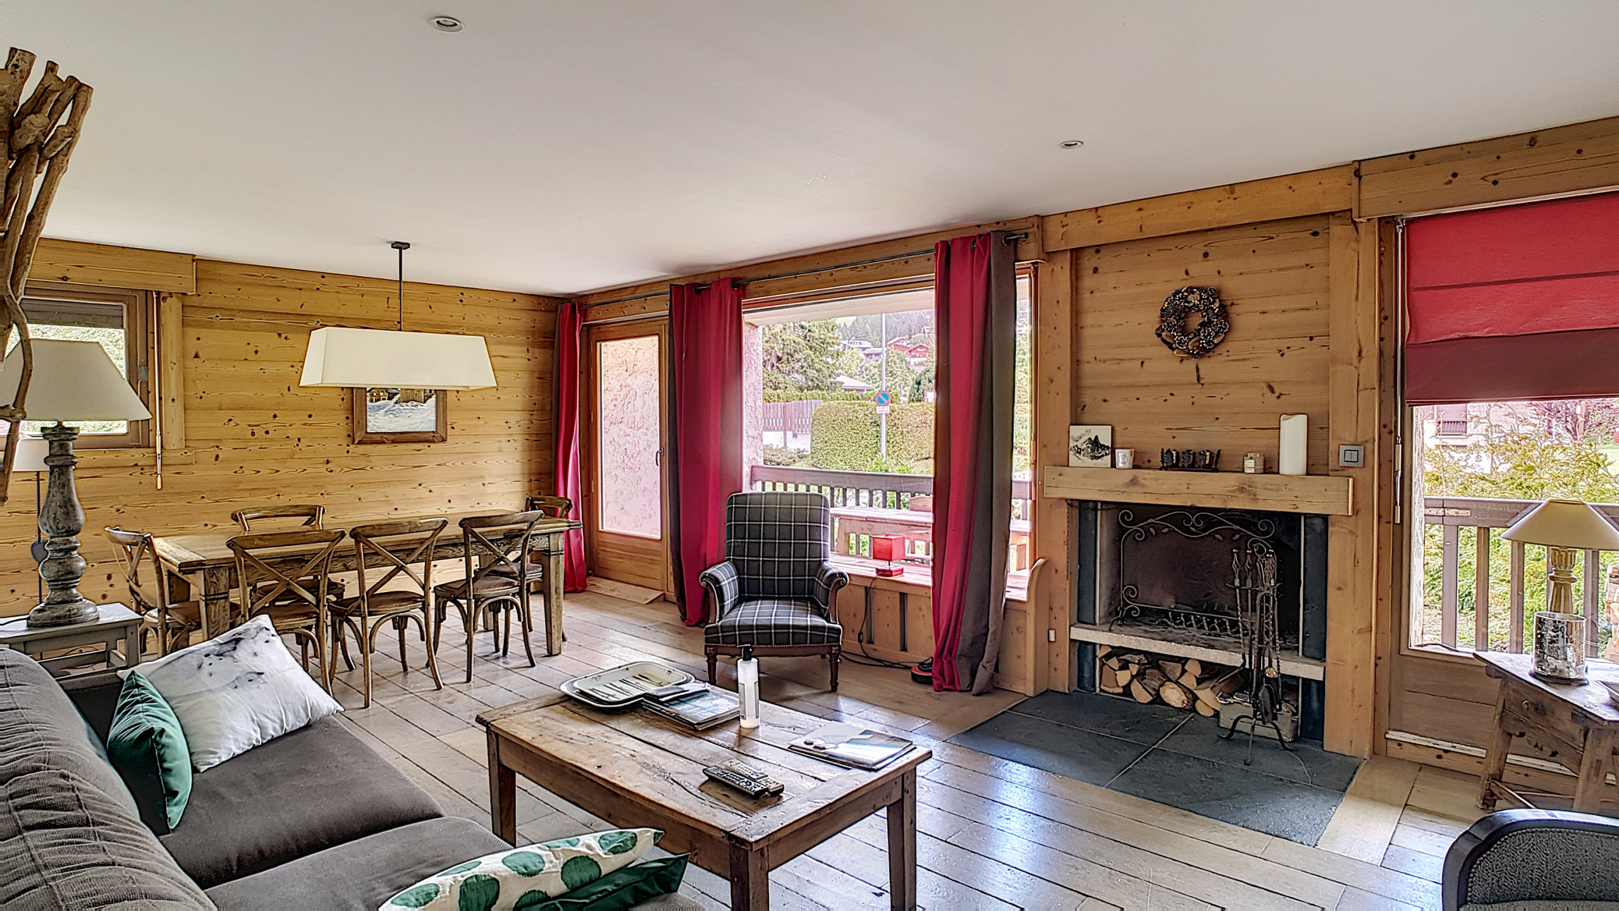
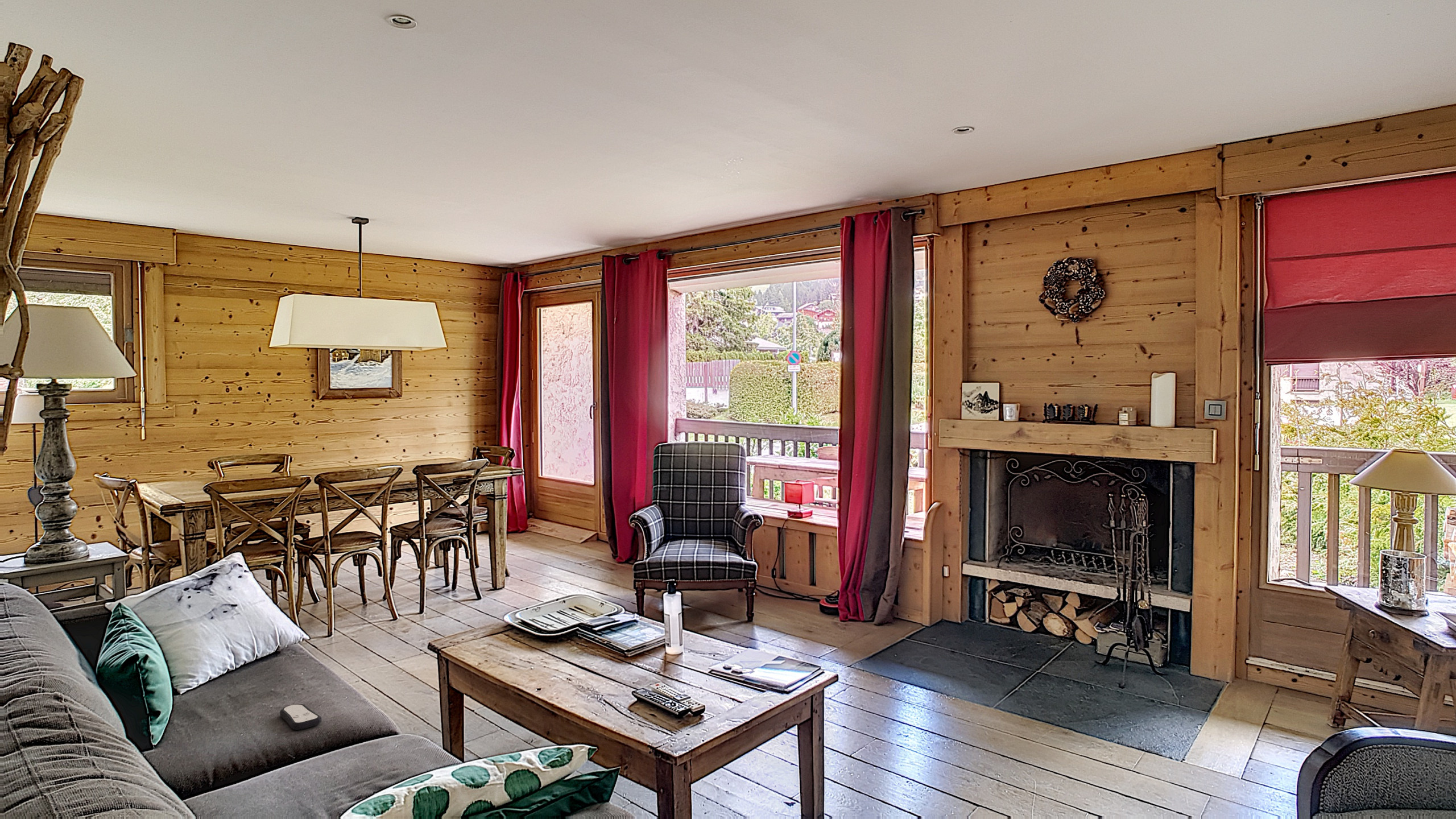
+ remote control [279,704,322,730]
